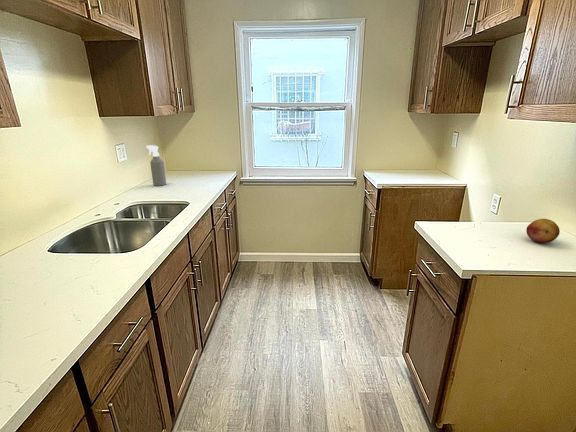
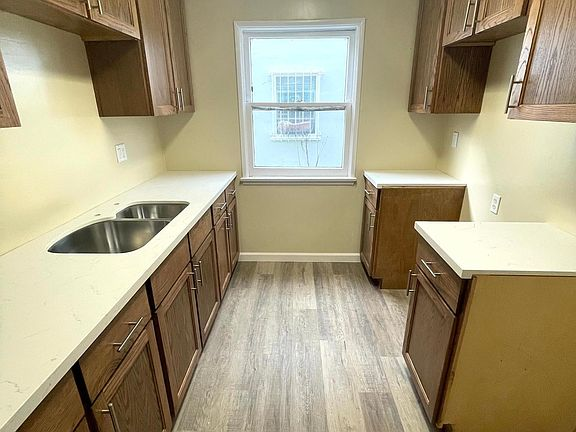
- fruit [525,218,561,243]
- spray bottle [145,144,167,187]
